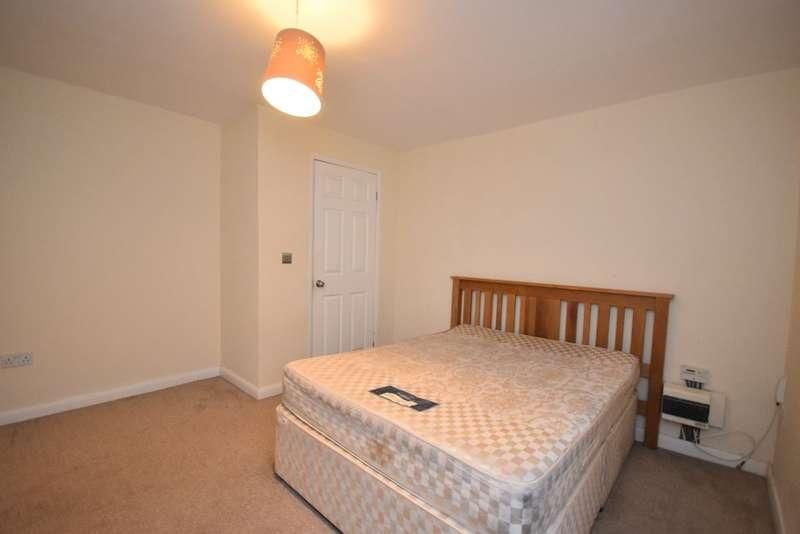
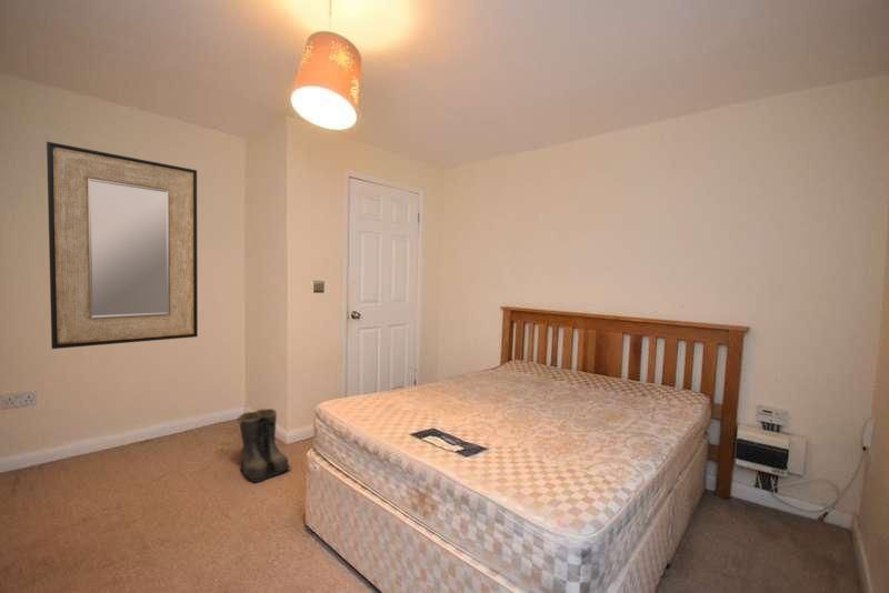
+ boots [237,408,293,483]
+ home mirror [46,140,199,350]
